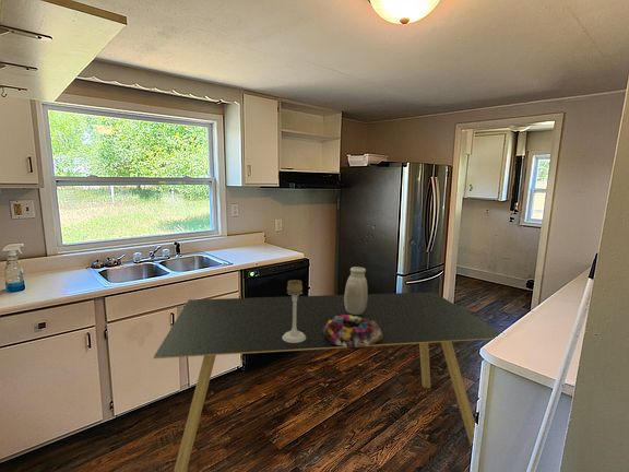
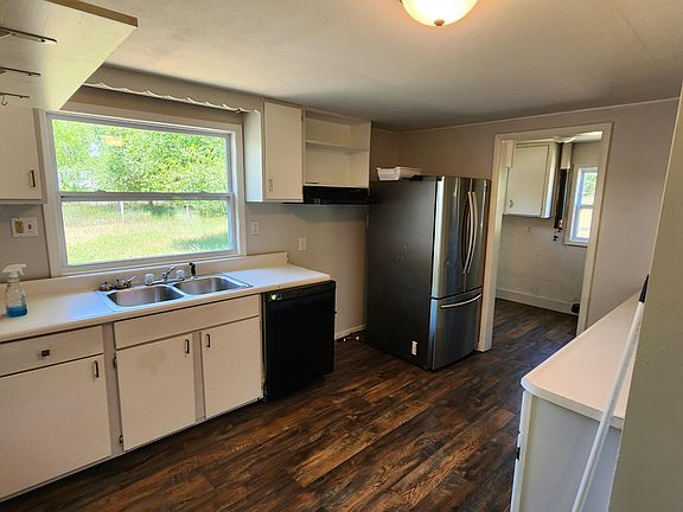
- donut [322,315,383,349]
- candle holder [283,279,306,343]
- vase [344,266,369,315]
- dining table [153,291,503,472]
